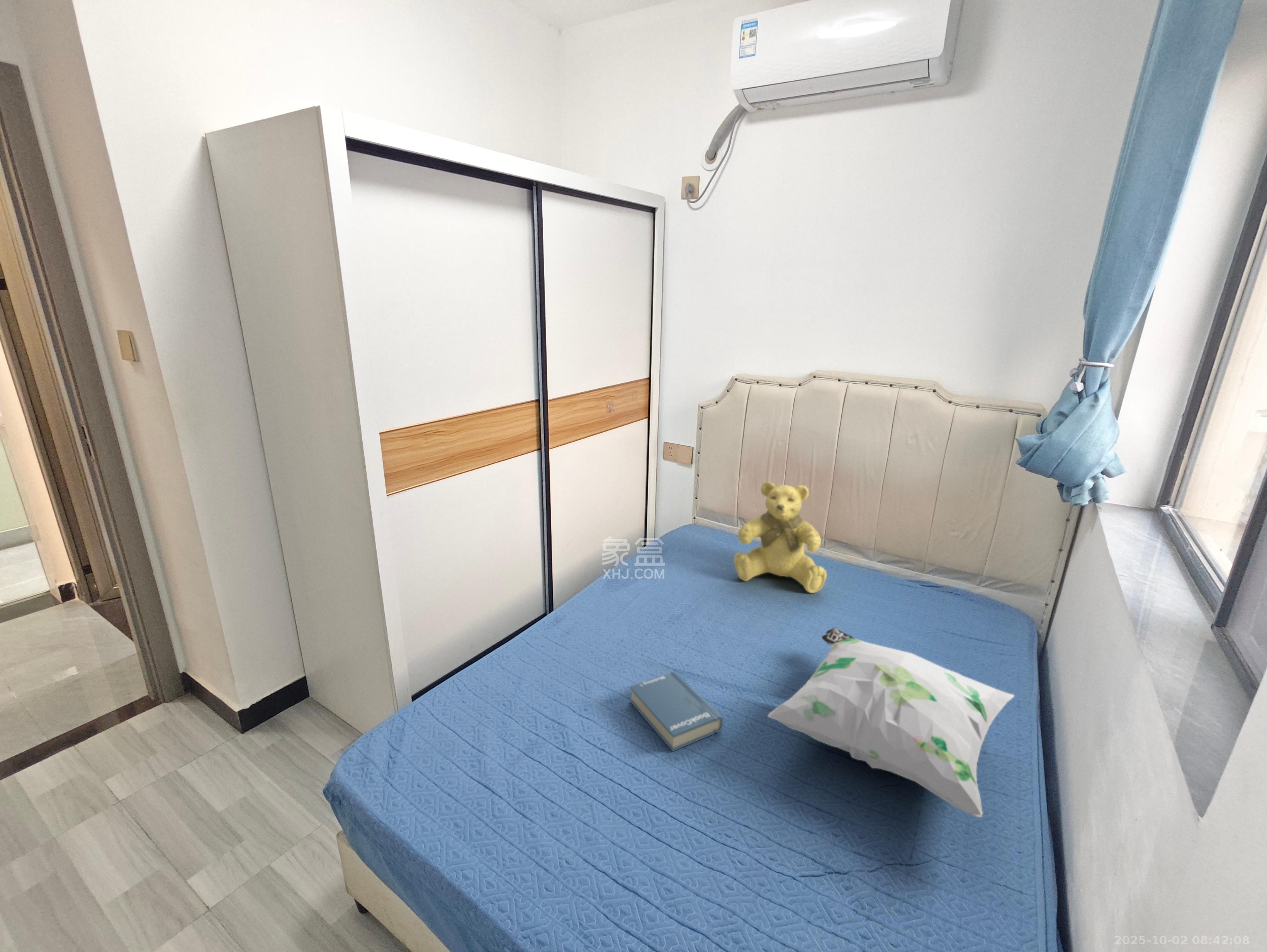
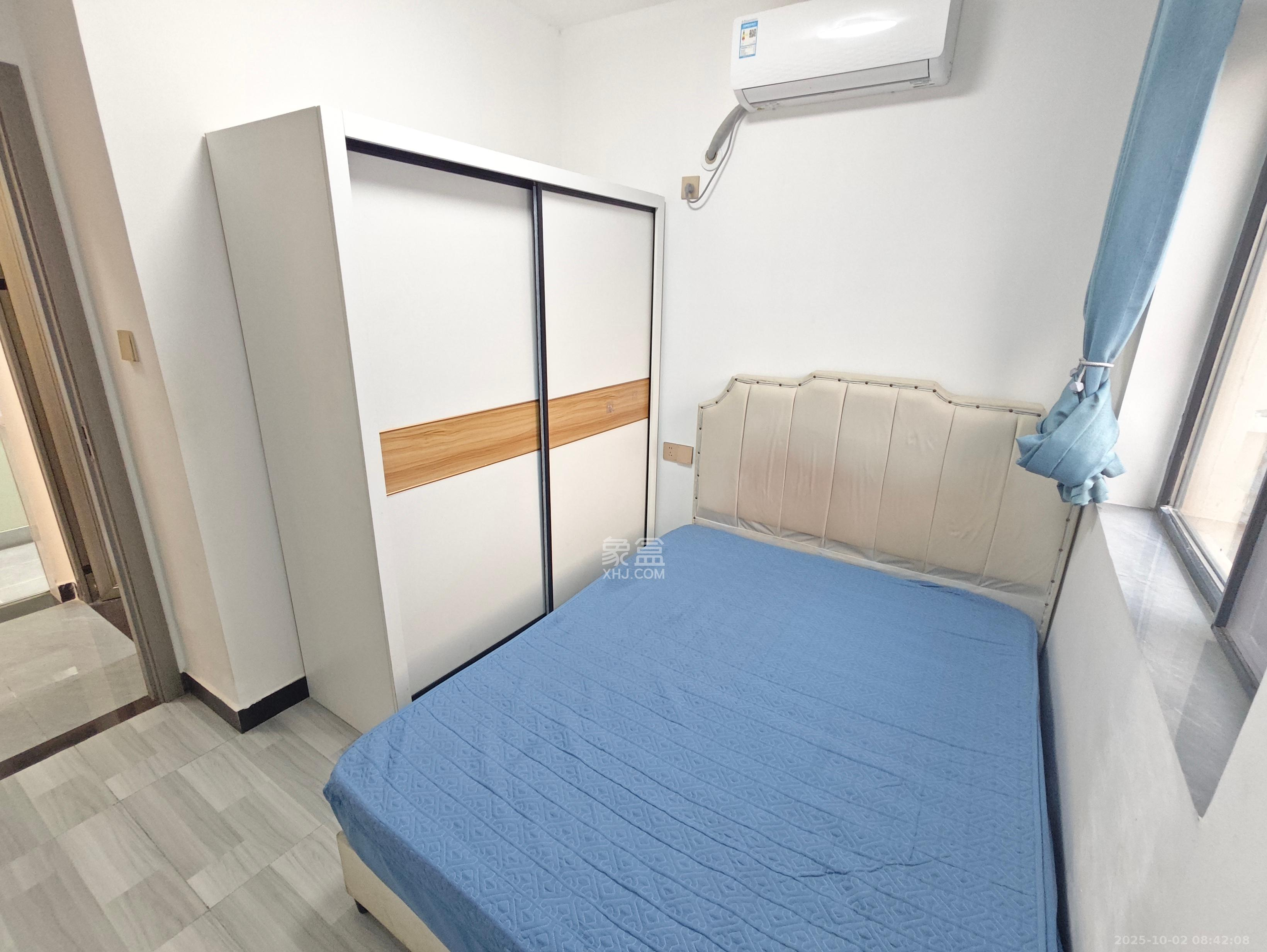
- decorative pillow [767,627,1015,818]
- hardback book [630,671,724,752]
- teddy bear [733,481,827,593]
